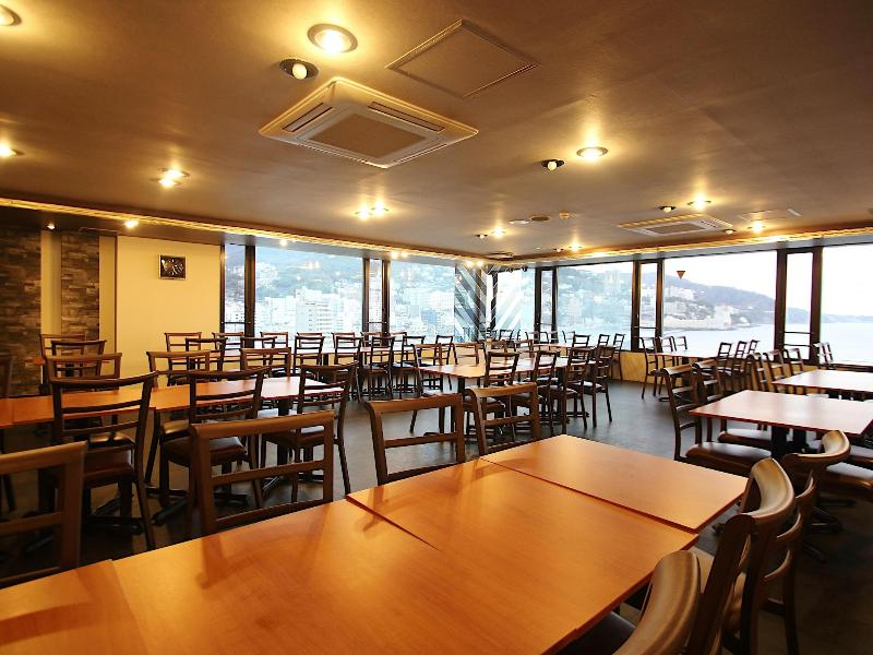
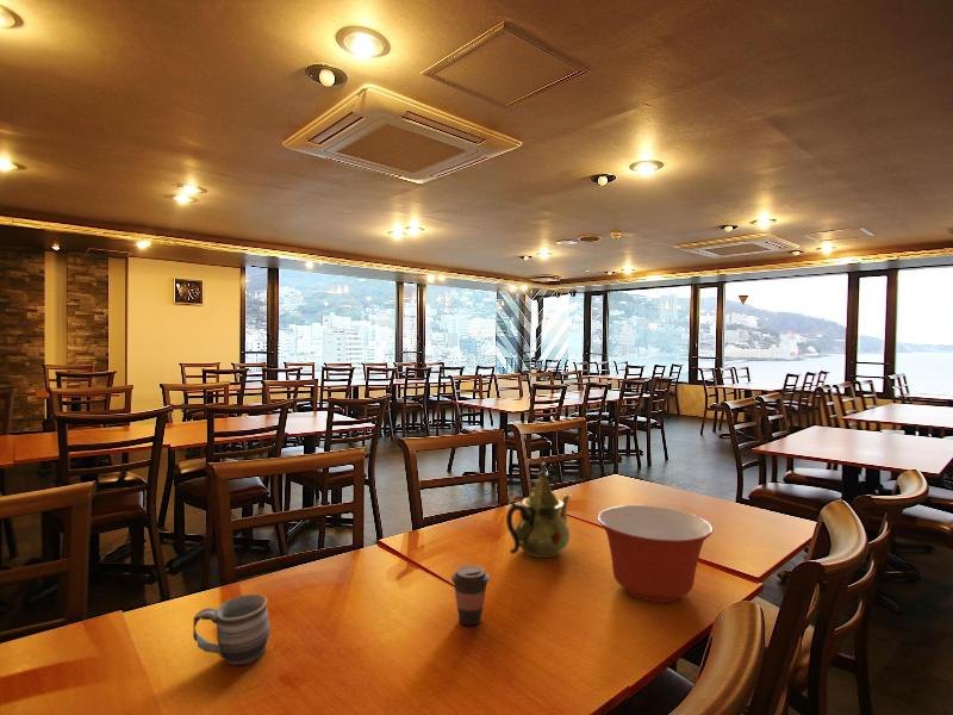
+ mixing bowl [597,504,714,603]
+ mug [192,593,270,666]
+ teapot [505,461,573,559]
+ coffee cup [450,564,491,627]
